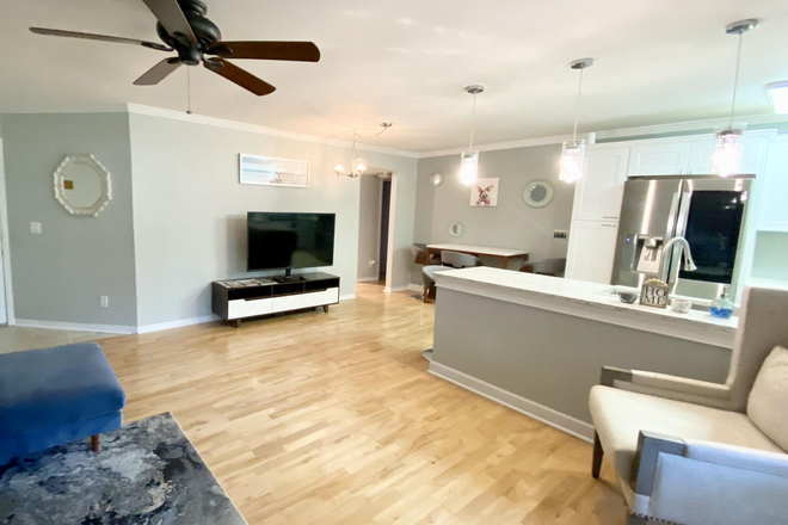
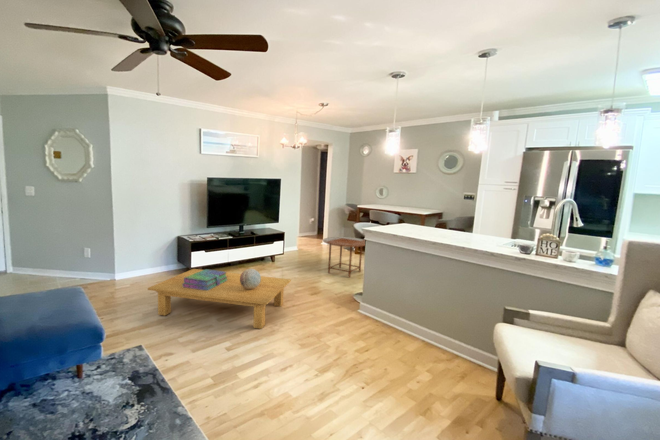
+ stack of books [183,268,227,291]
+ decorative orb [240,268,261,289]
+ coffee table [147,268,292,330]
+ side table [322,236,366,278]
